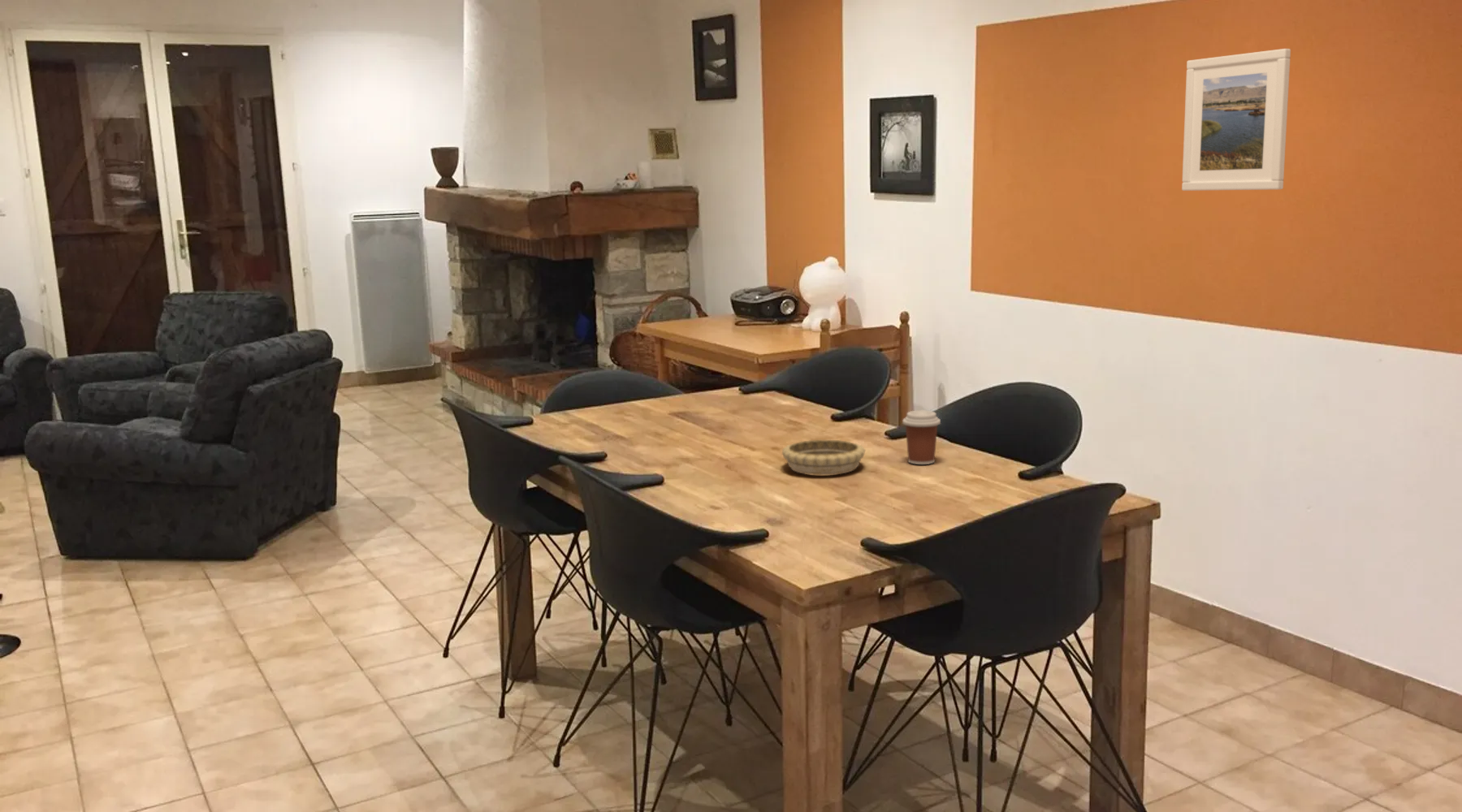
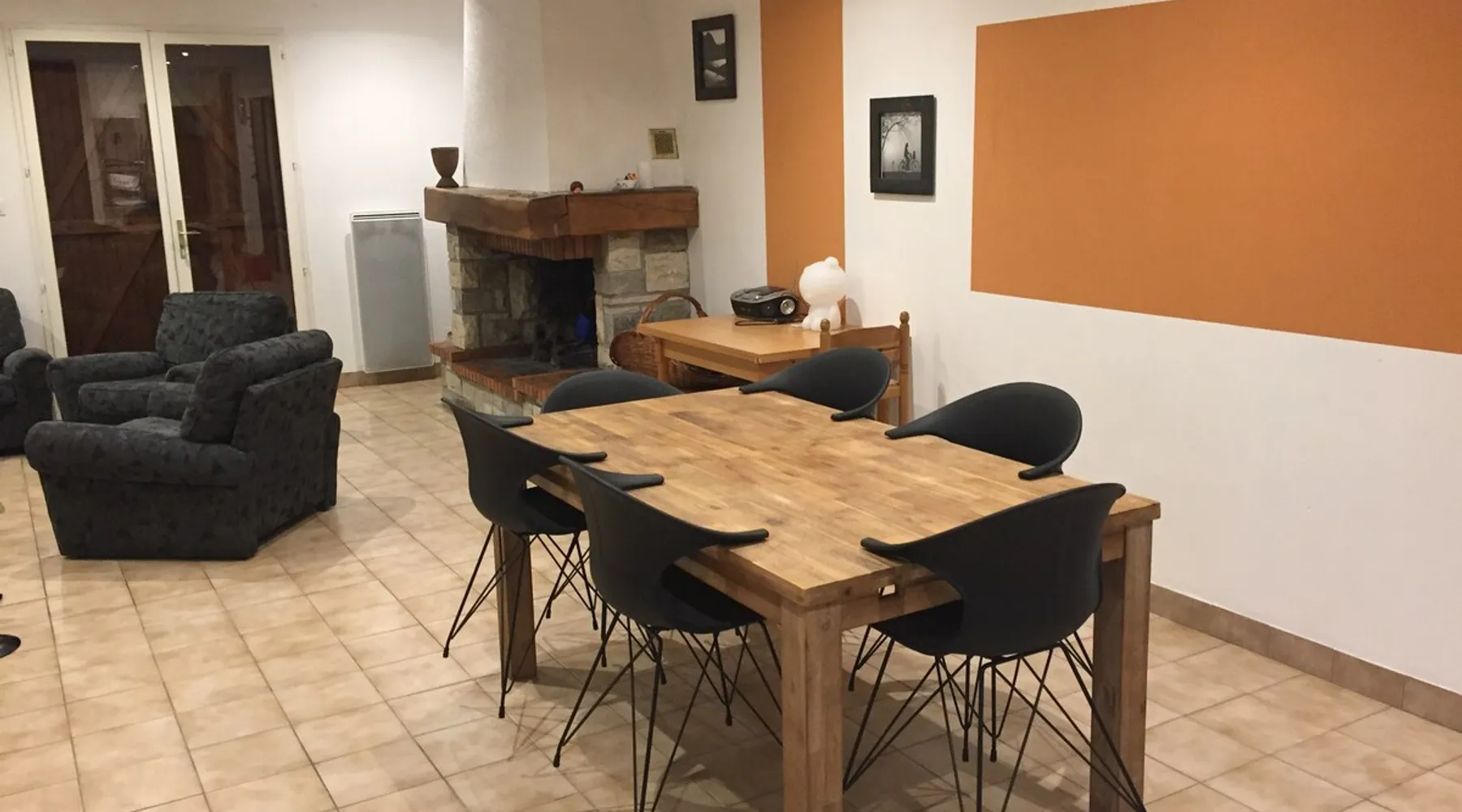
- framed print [1181,48,1291,192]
- decorative bowl [781,439,866,476]
- coffee cup [902,410,941,465]
